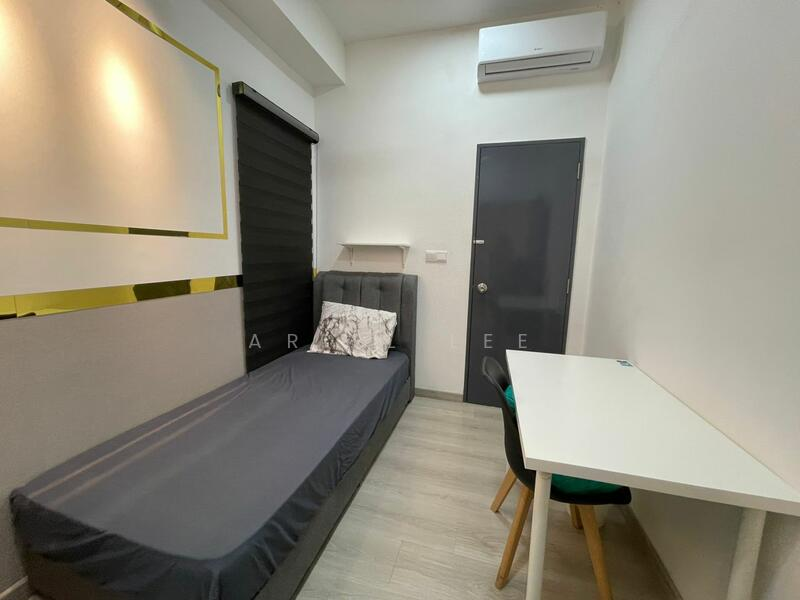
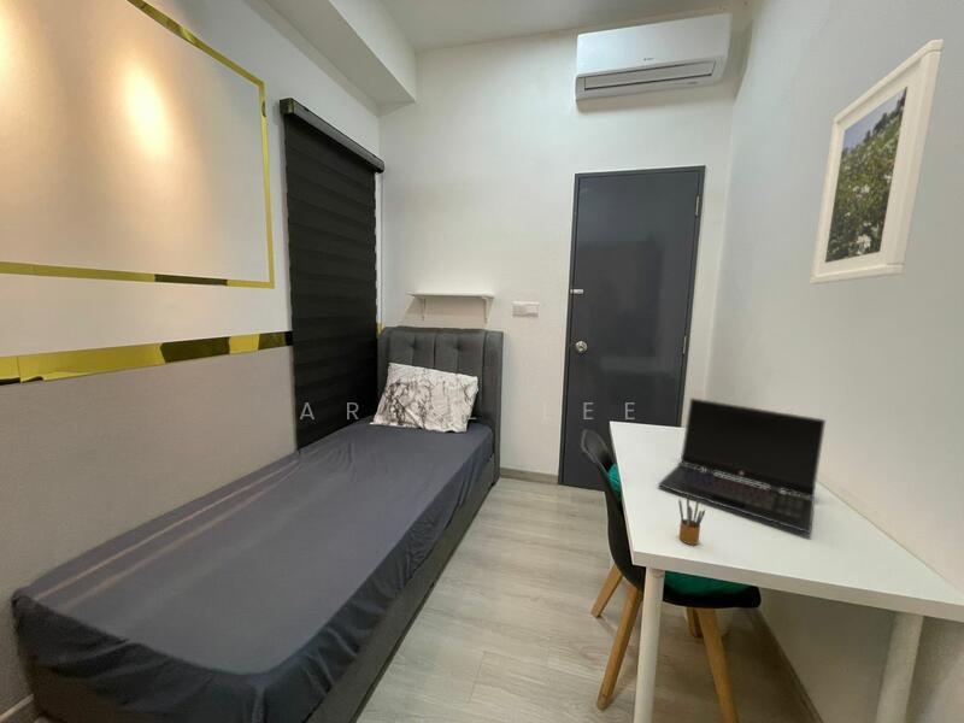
+ laptop computer [657,396,827,535]
+ pencil box [677,494,706,546]
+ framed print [809,39,945,286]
